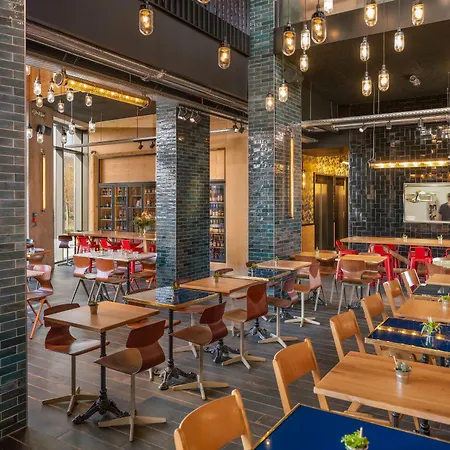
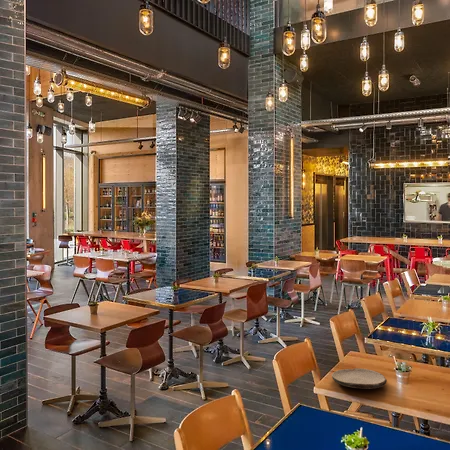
+ plate [330,367,388,390]
